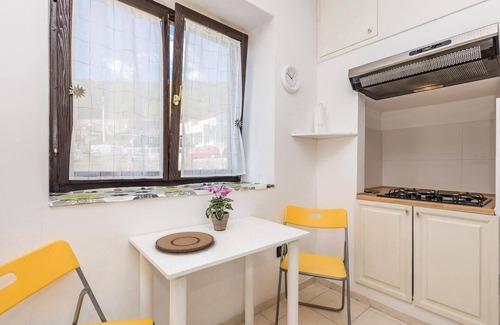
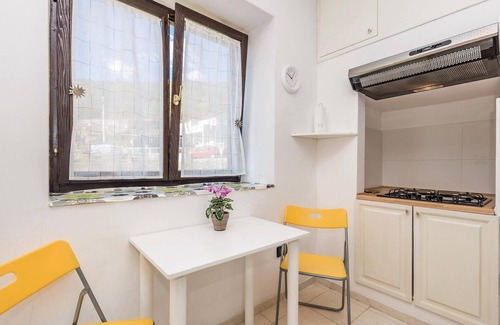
- plate [154,231,215,253]
